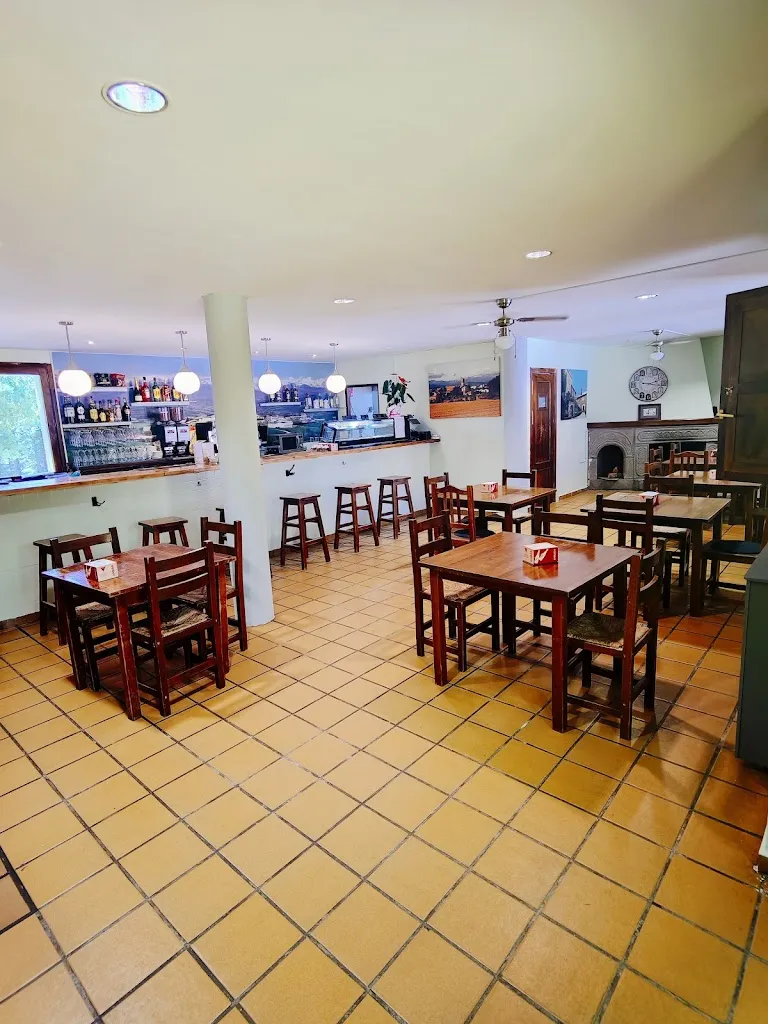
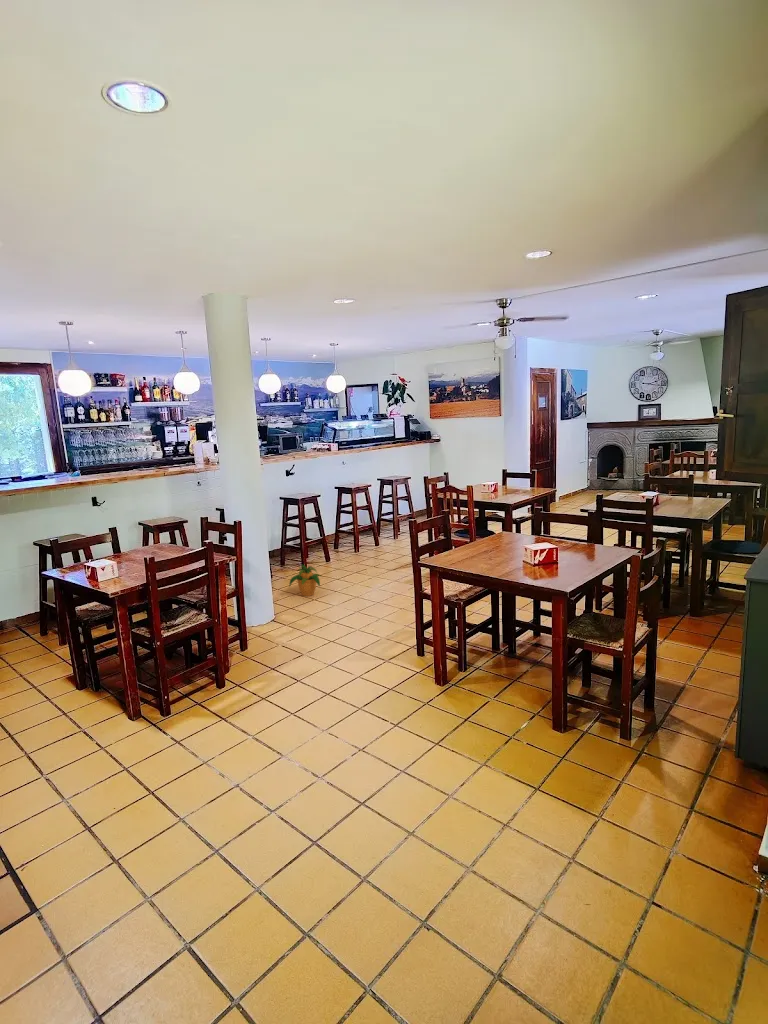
+ potted plant [288,563,324,597]
